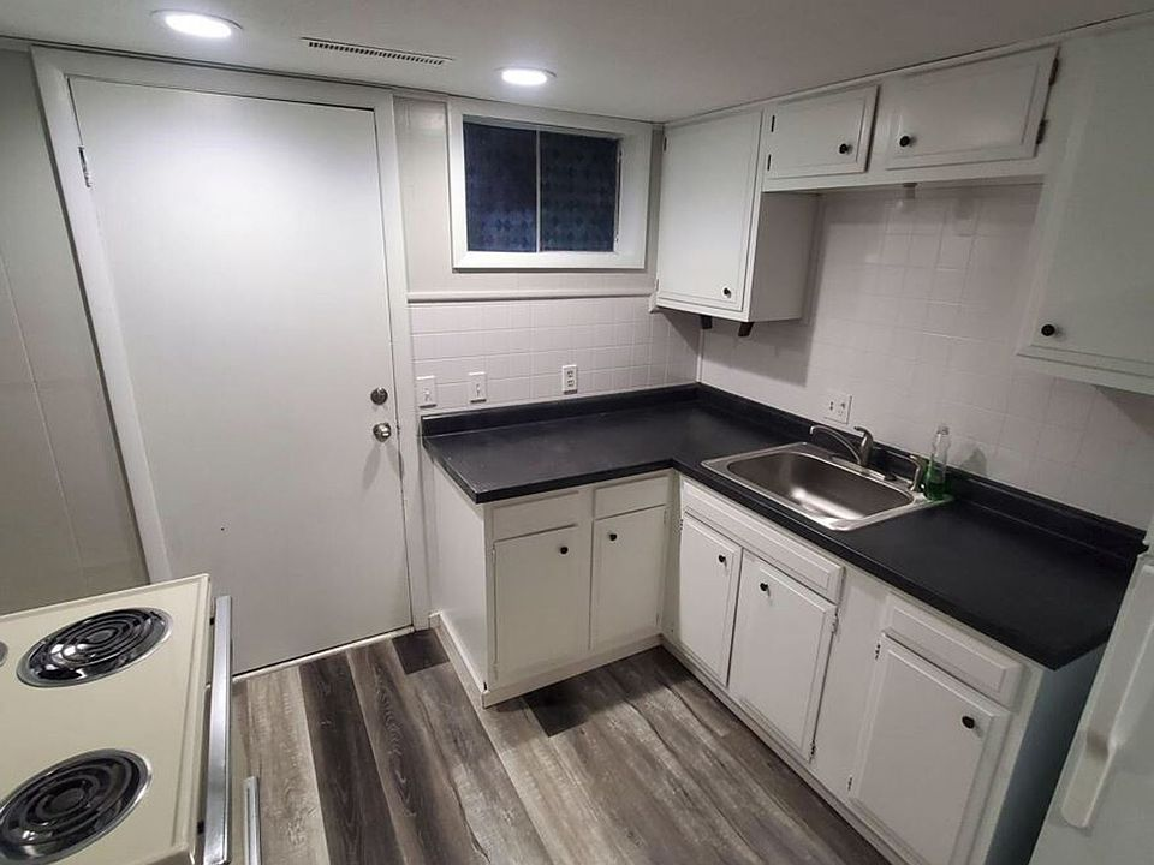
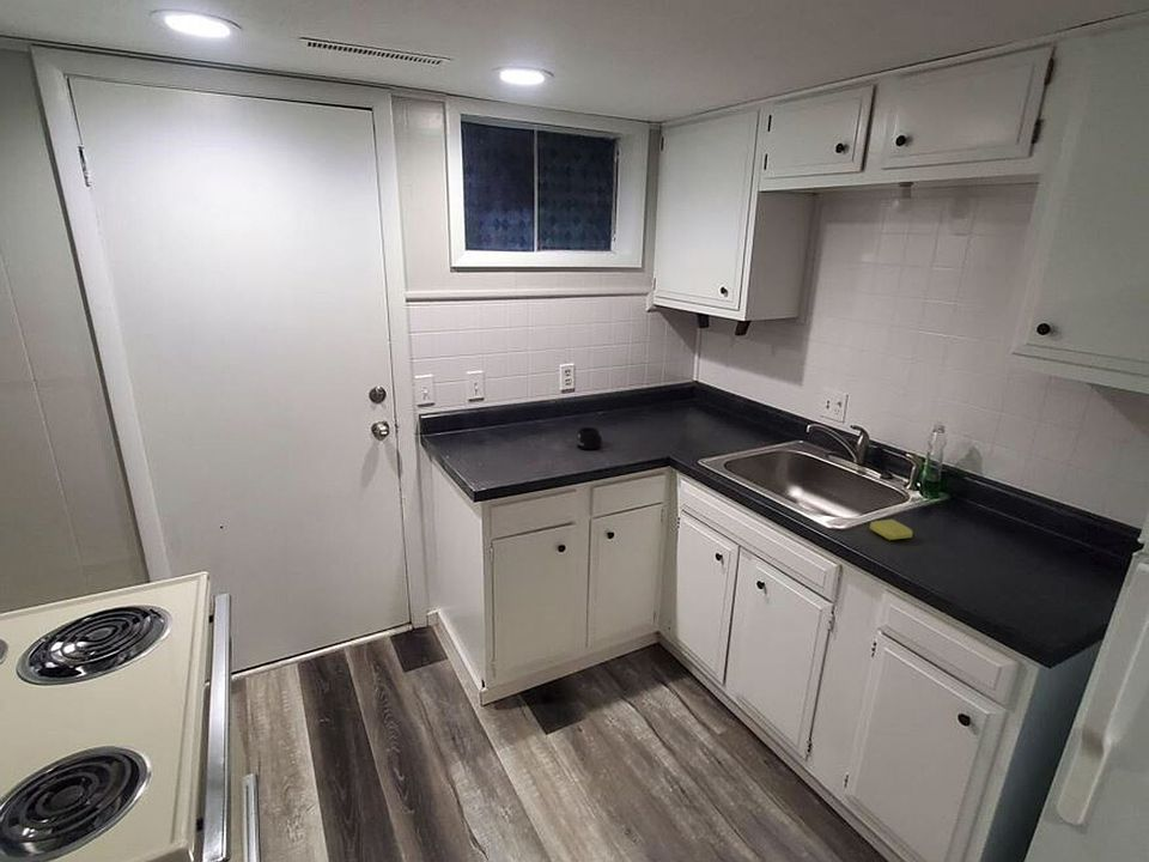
+ mug [576,426,603,450]
+ soap bar [869,518,913,541]
